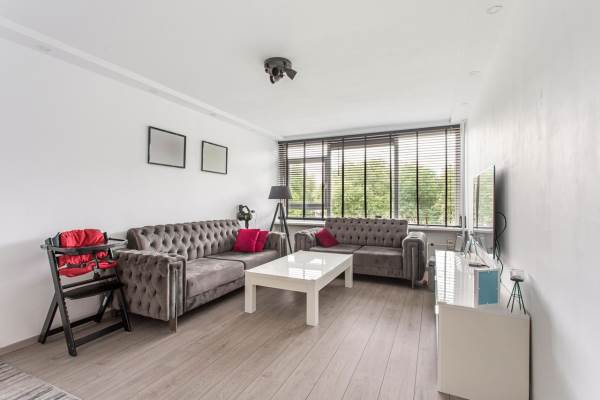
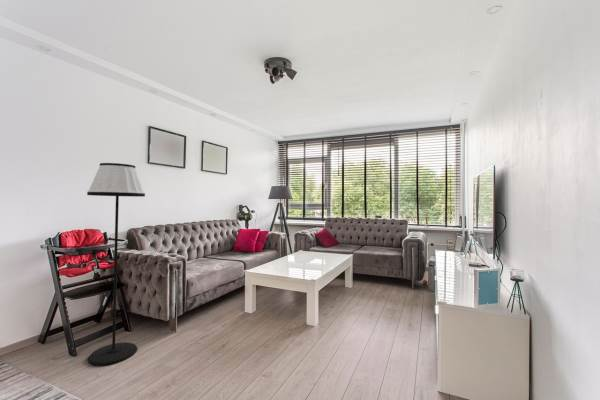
+ floor lamp [86,162,146,367]
